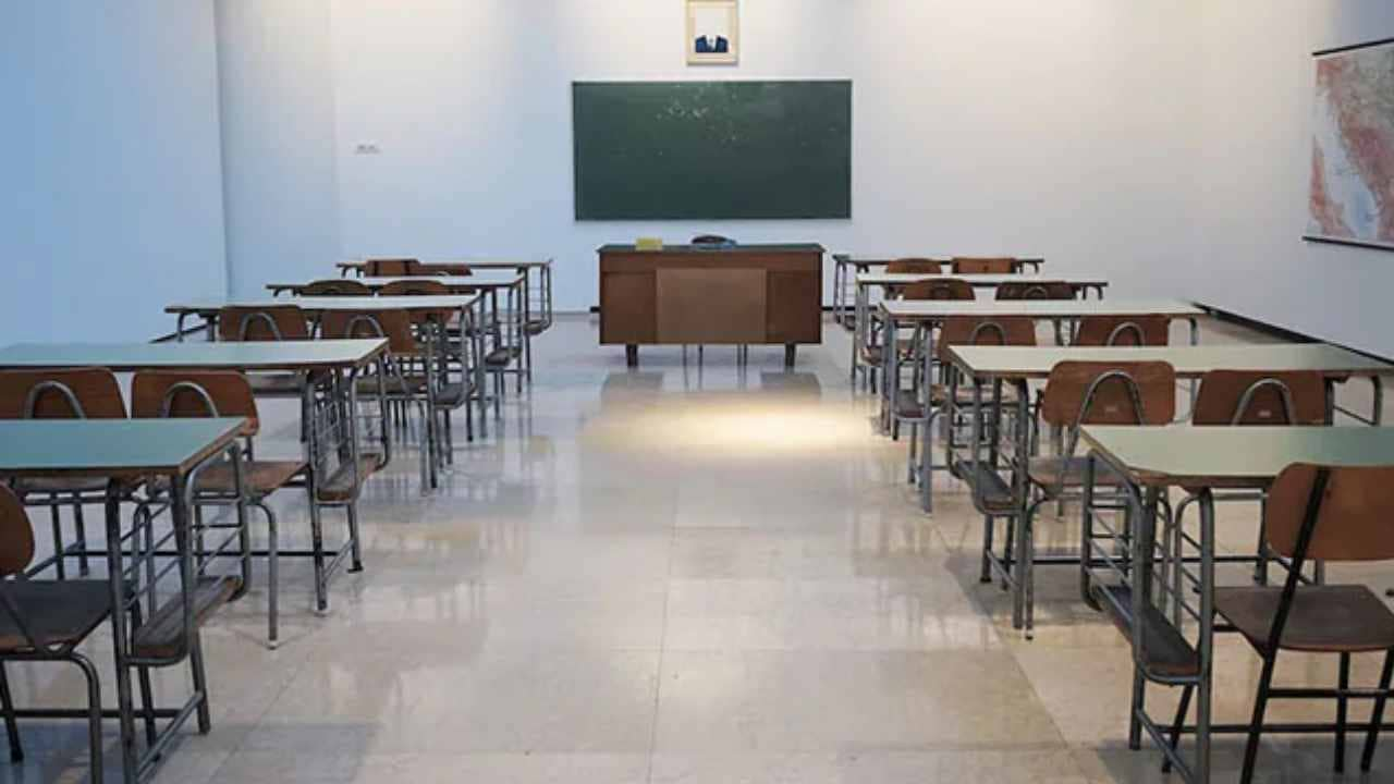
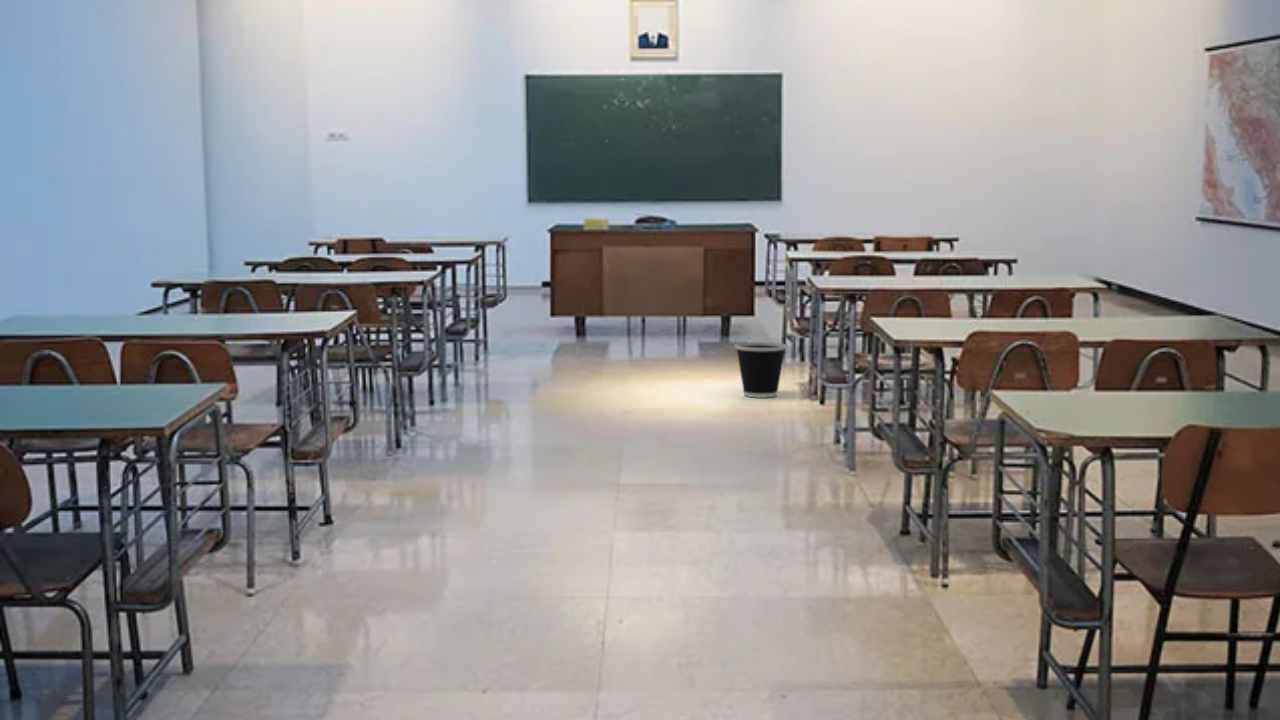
+ wastebasket [734,341,788,399]
